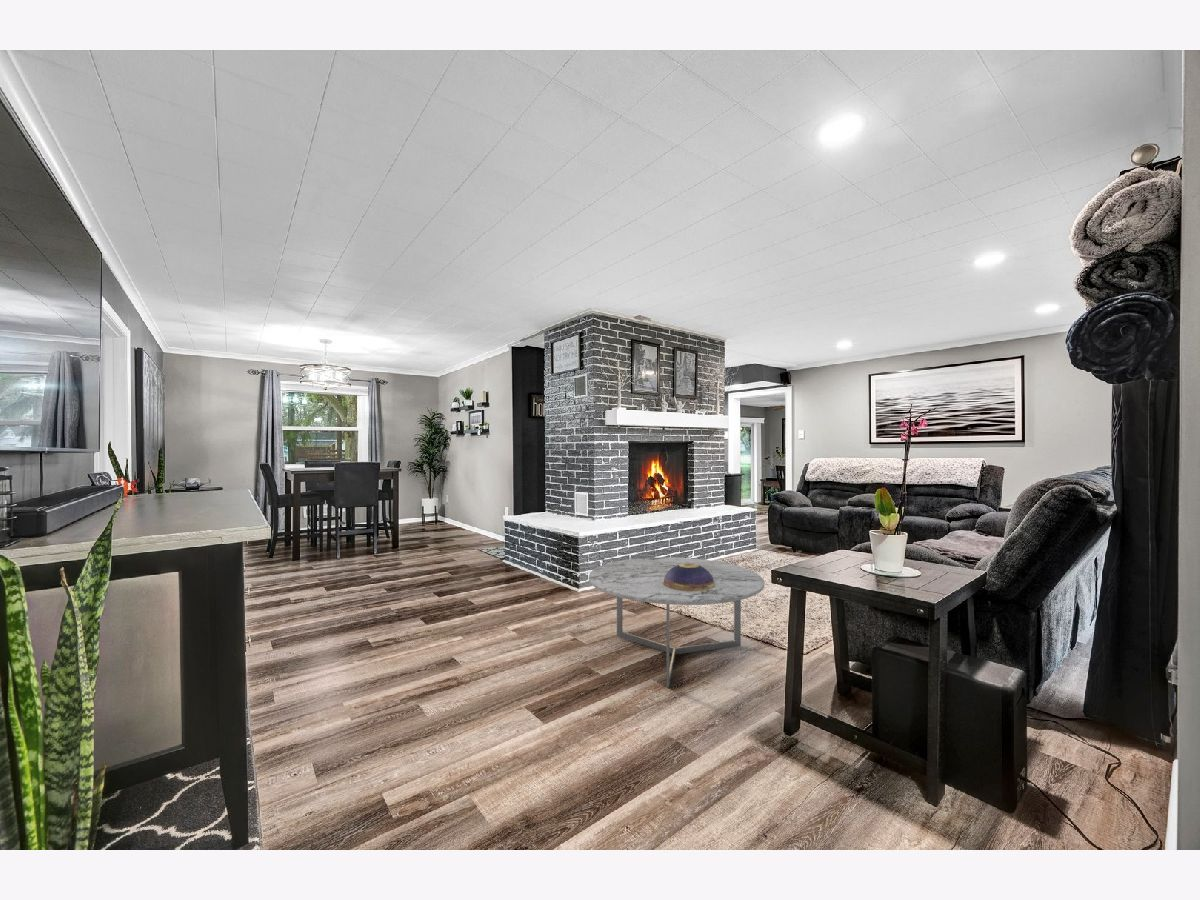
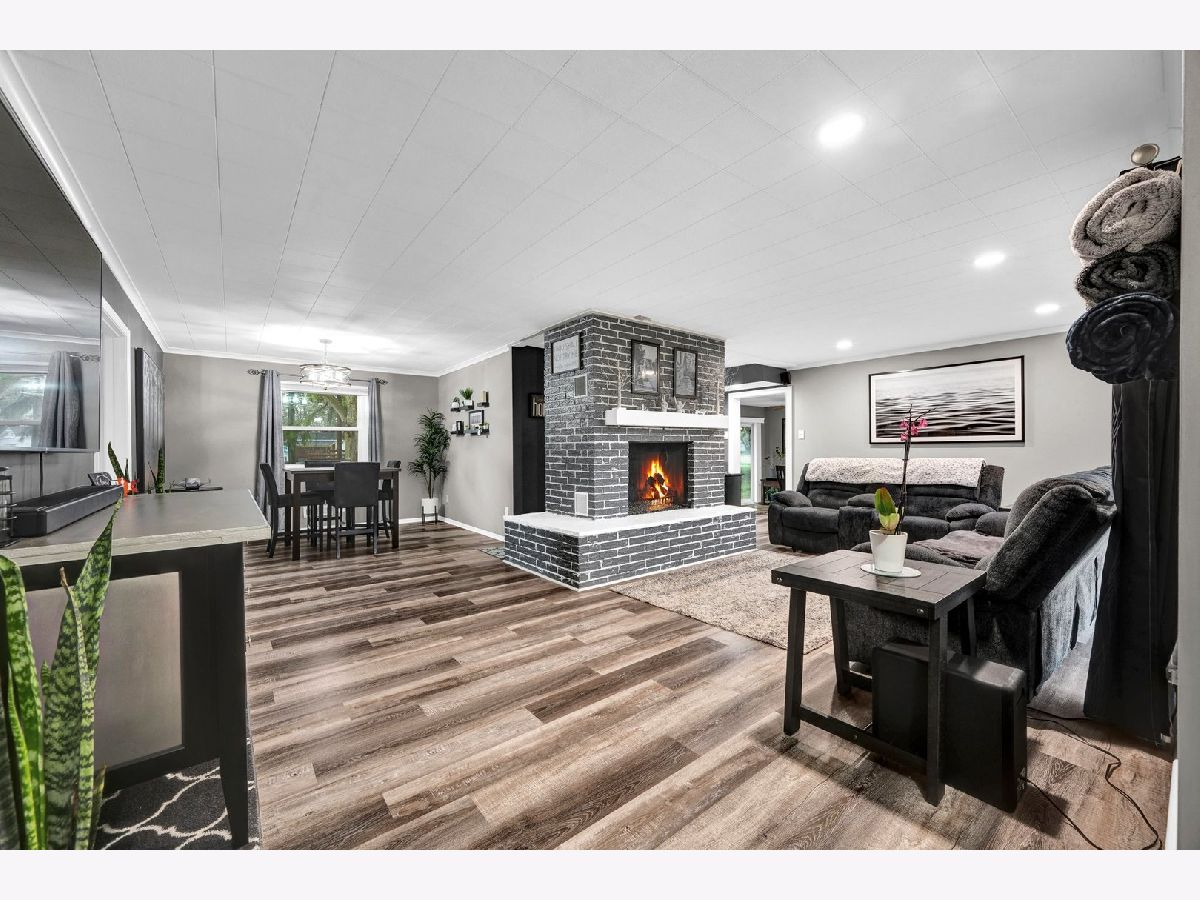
- coffee table [588,556,765,689]
- decorative bowl [663,563,715,591]
